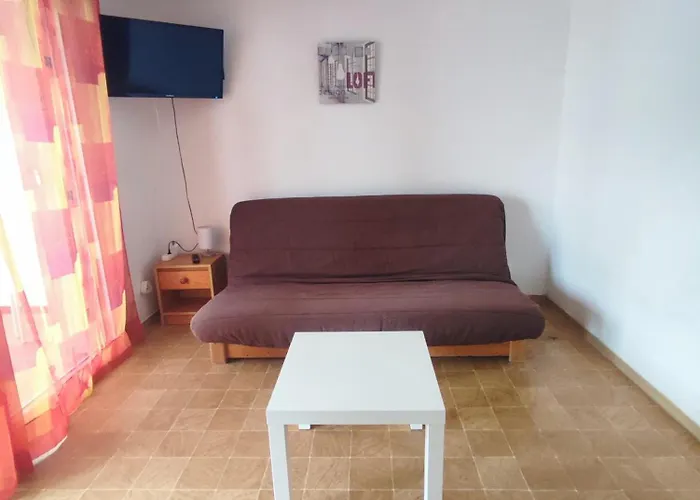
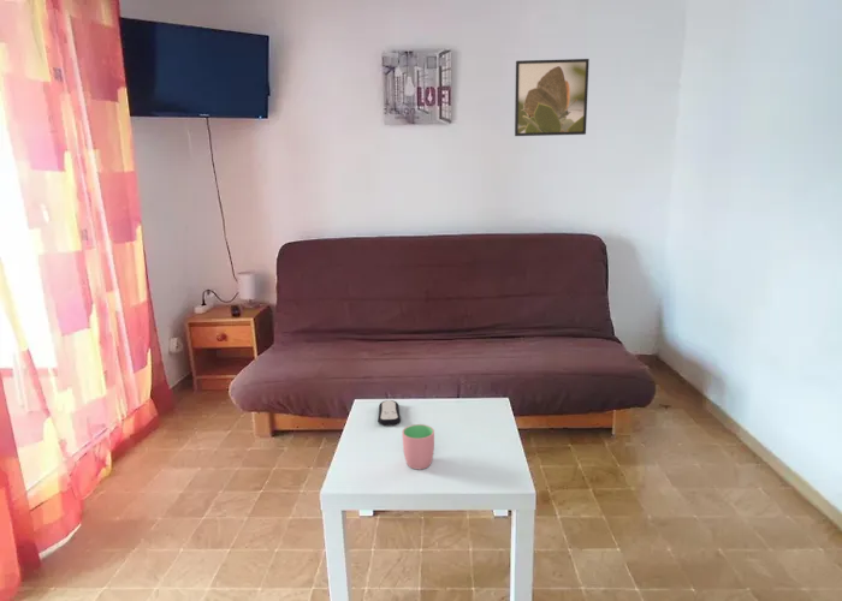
+ remote control [376,399,402,427]
+ cup [402,423,435,470]
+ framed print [514,58,591,137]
